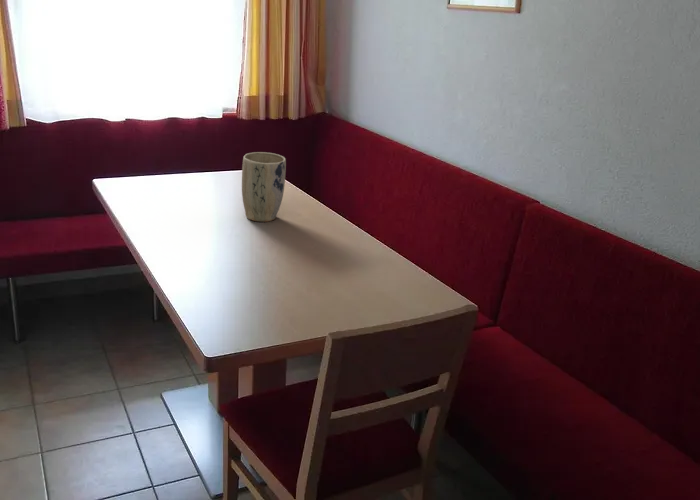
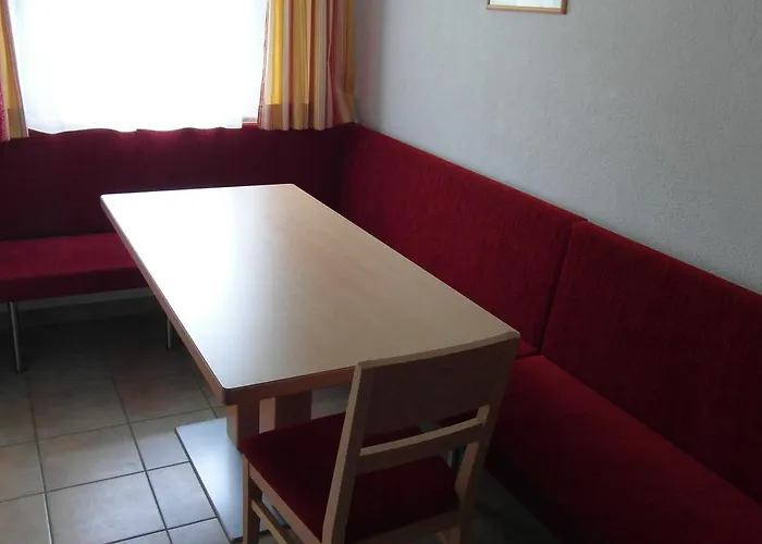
- plant pot [241,151,287,223]
